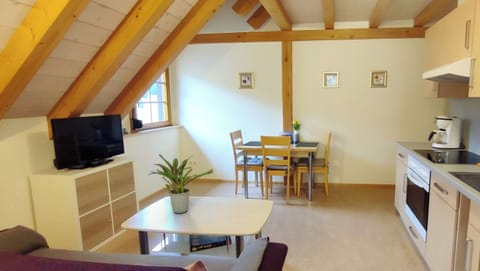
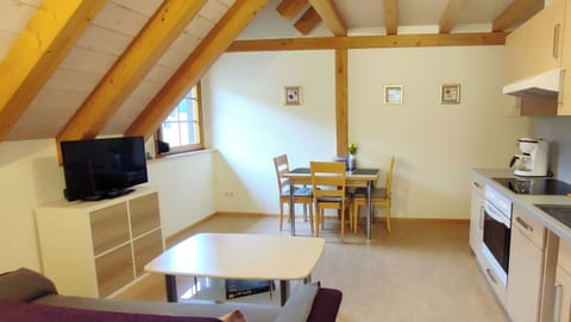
- potted plant [148,153,214,215]
